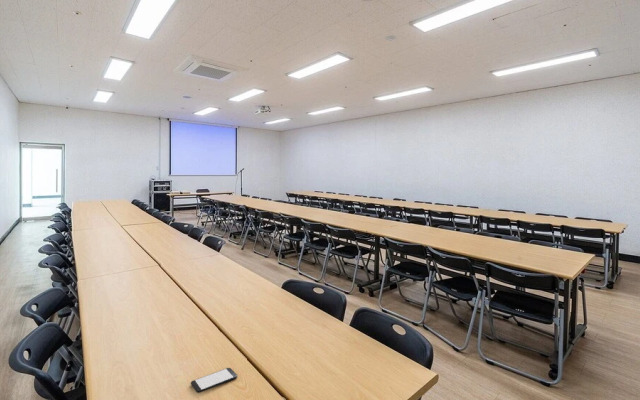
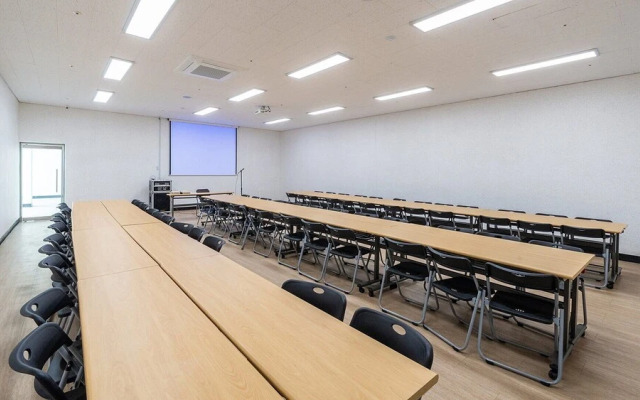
- smartphone [190,367,238,394]
